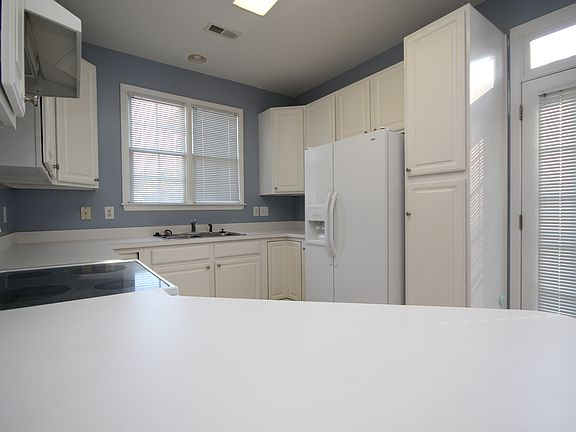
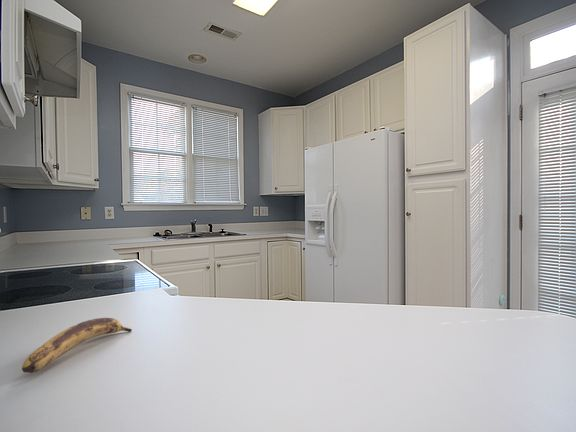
+ banana [21,317,133,374]
